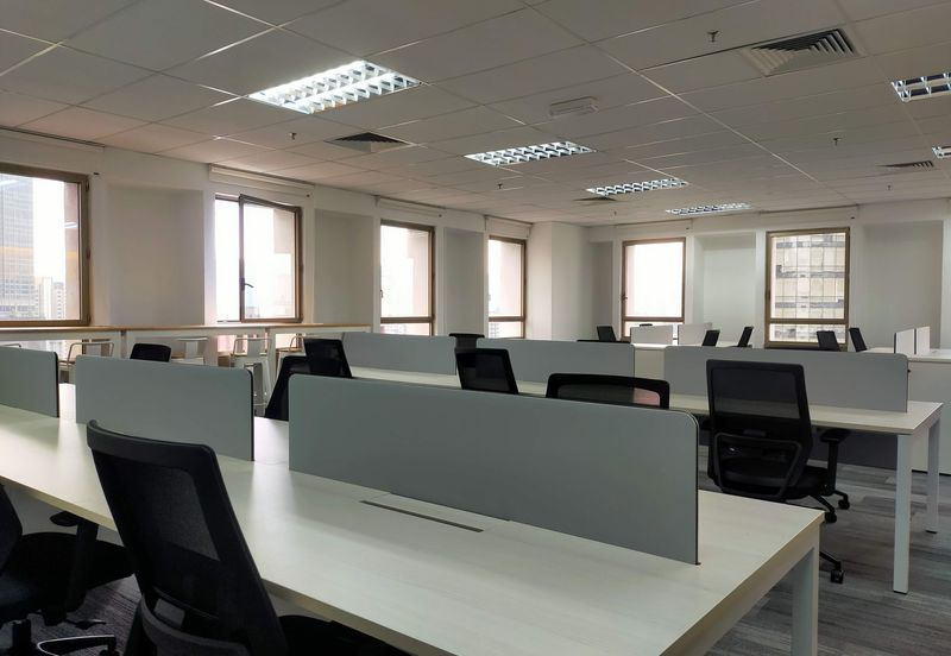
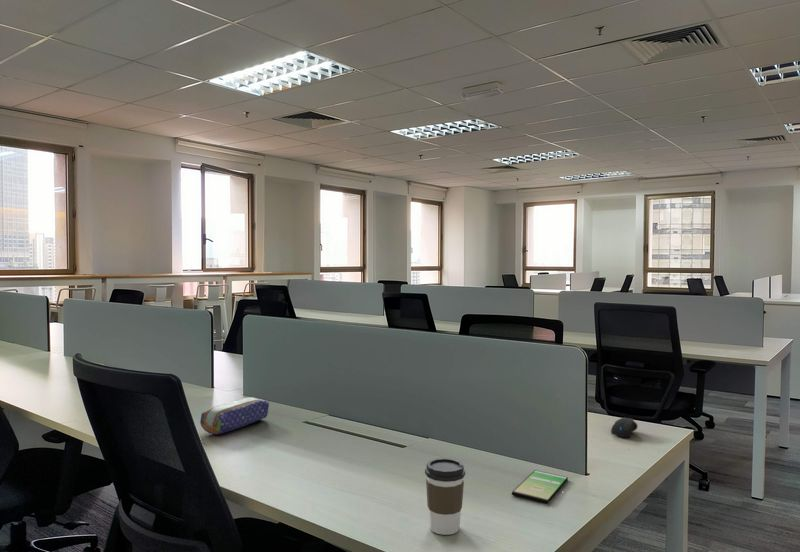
+ smartphone [511,469,569,504]
+ computer mouse [610,417,639,439]
+ pencil case [199,396,270,436]
+ coffee cup [424,457,466,536]
